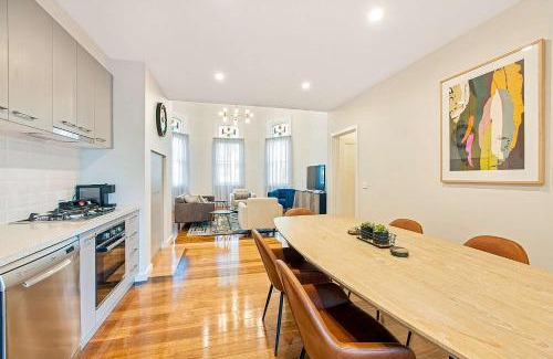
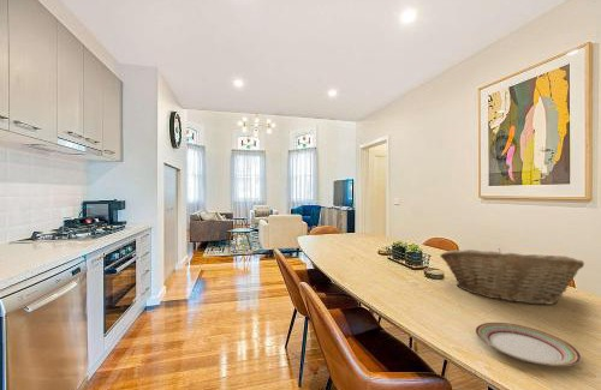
+ fruit basket [439,248,585,306]
+ plate [475,322,582,367]
